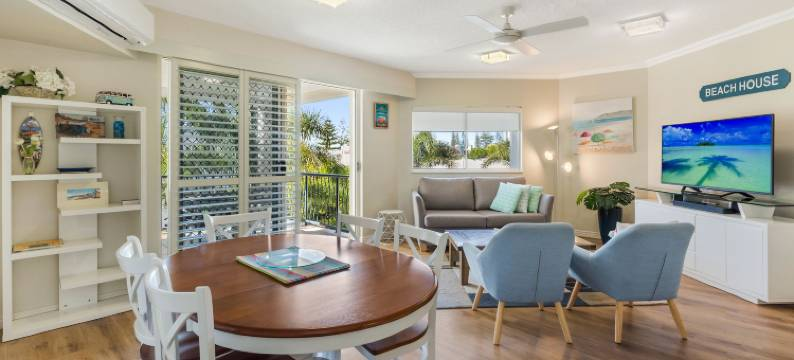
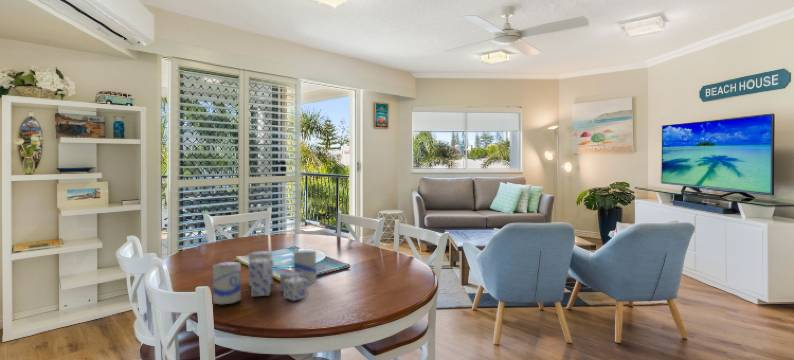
+ candle [212,249,317,305]
